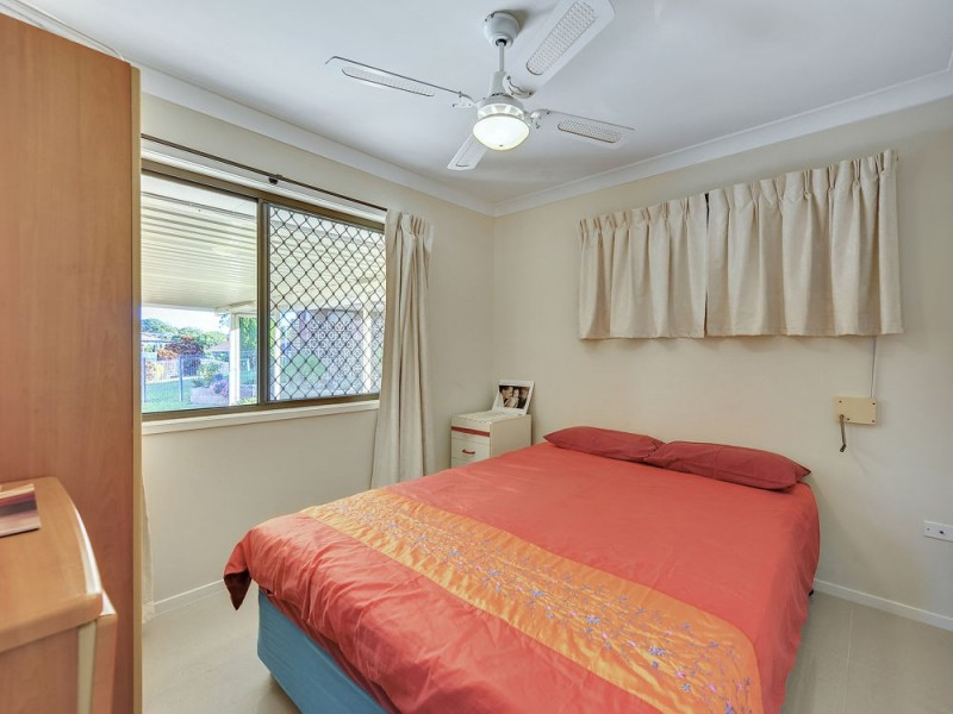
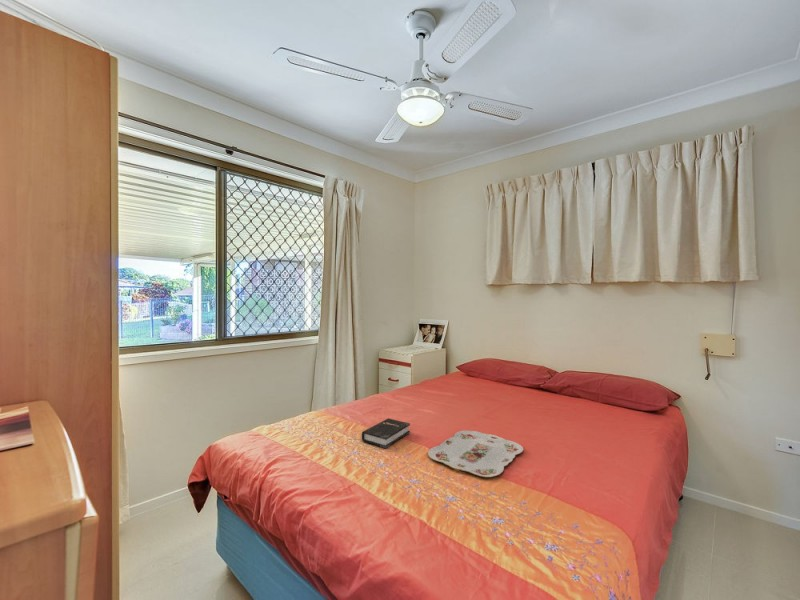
+ serving tray [427,430,524,478]
+ hardback book [361,418,411,449]
